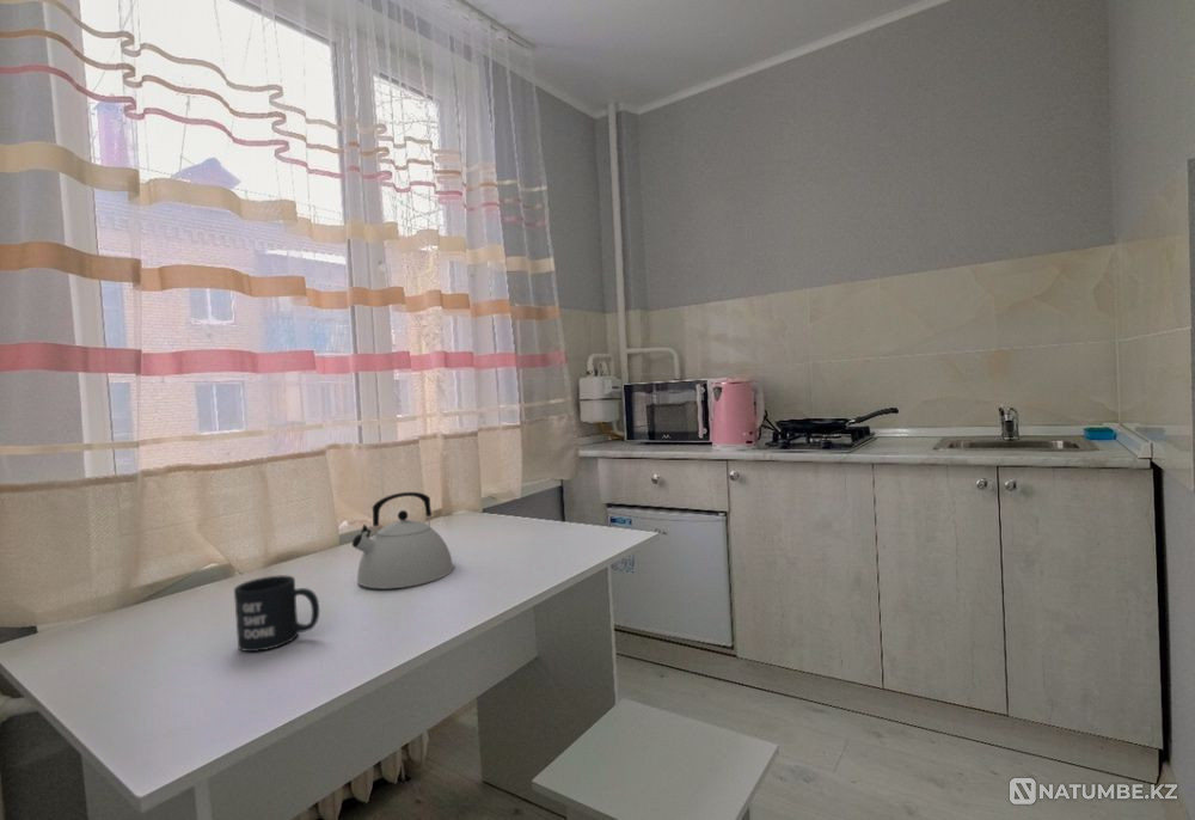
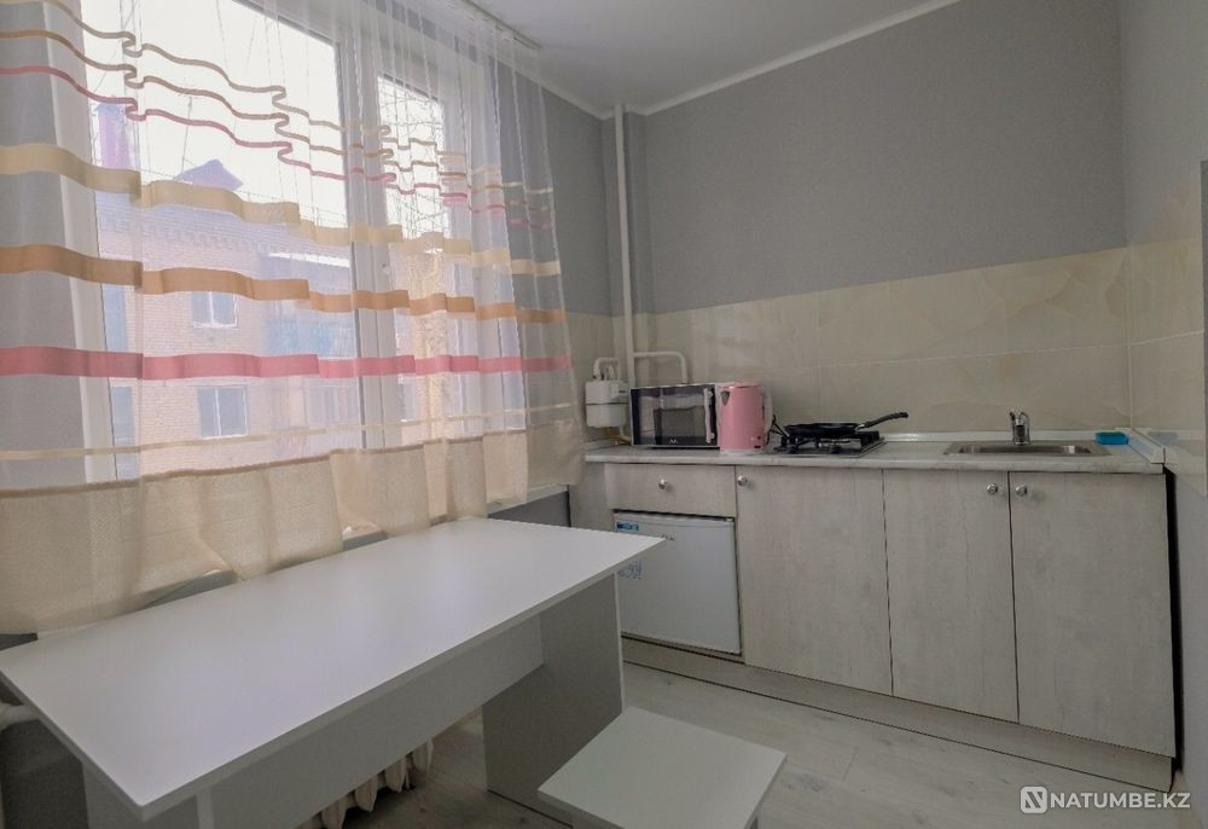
- kettle [351,491,454,589]
- mug [233,574,320,653]
